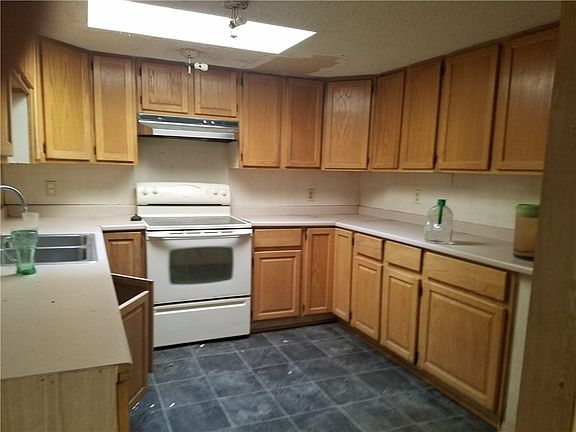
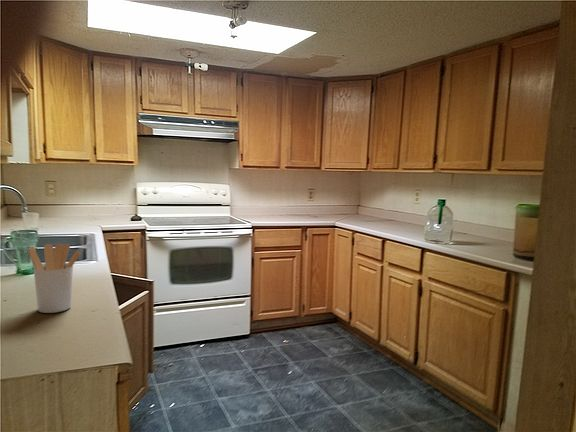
+ utensil holder [27,243,81,314]
